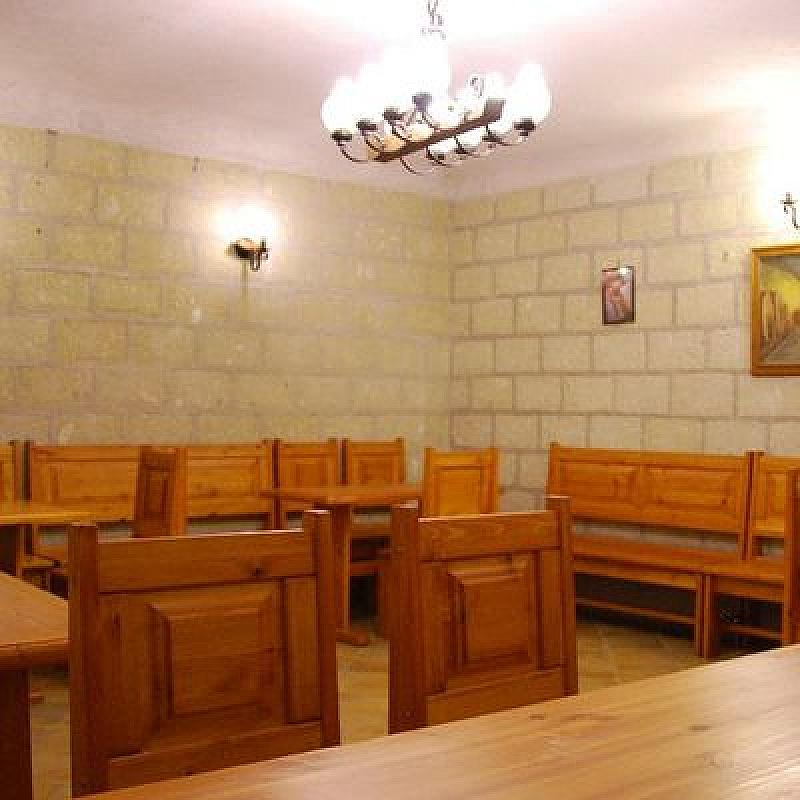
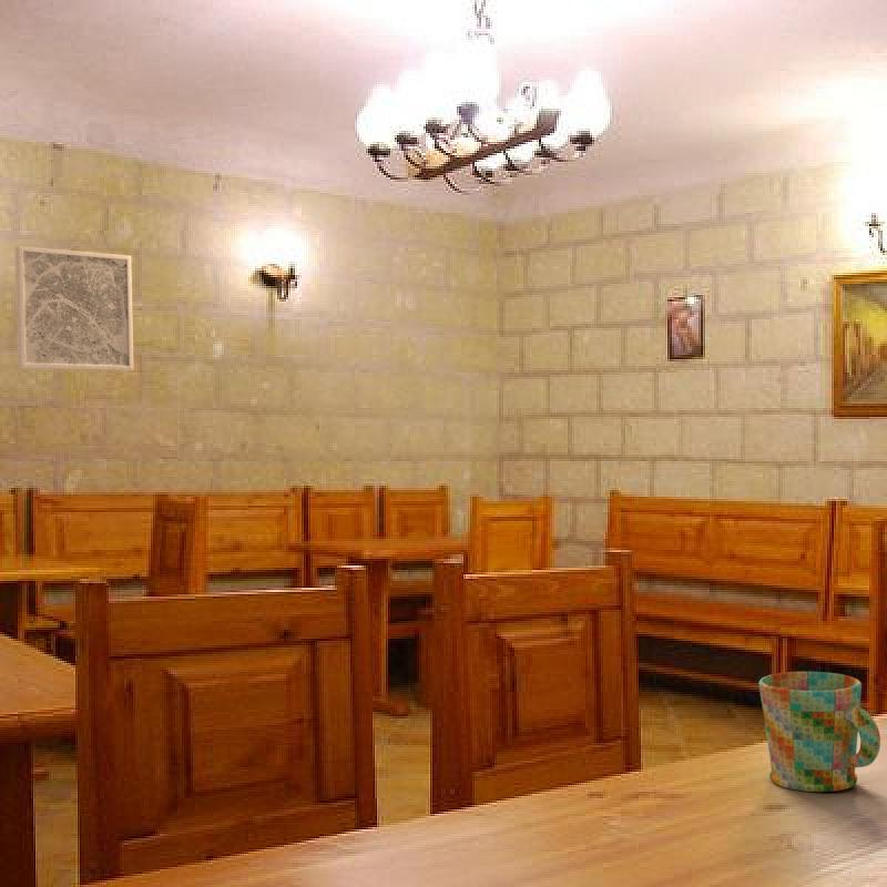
+ wall art [14,245,134,373]
+ mug [758,671,881,793]
